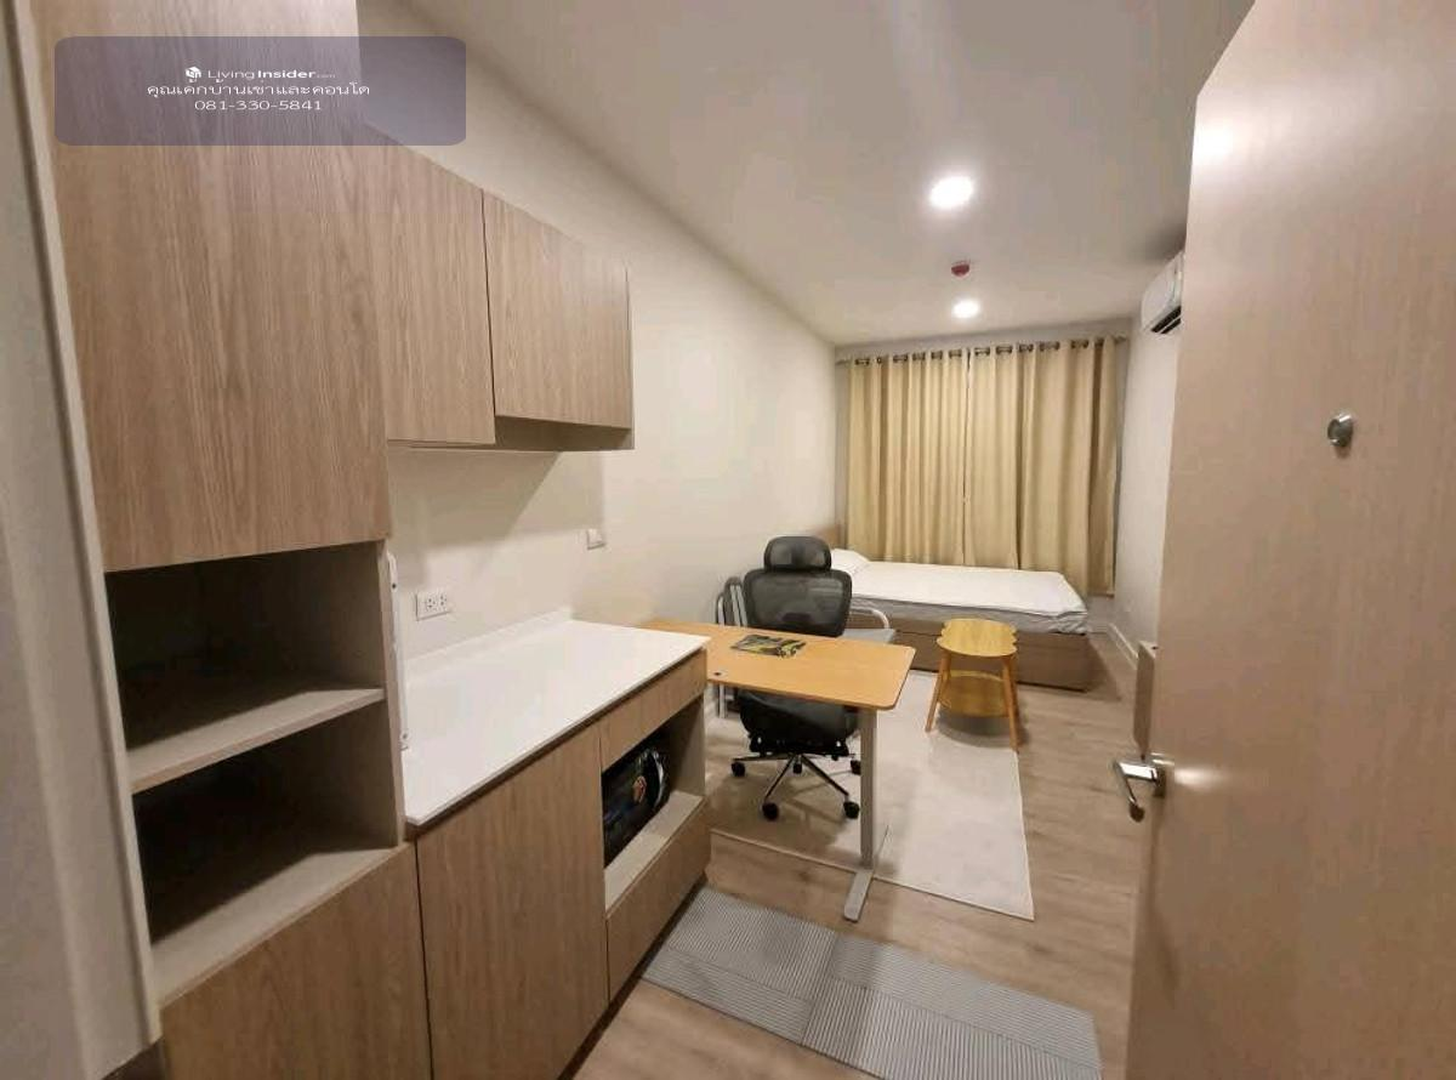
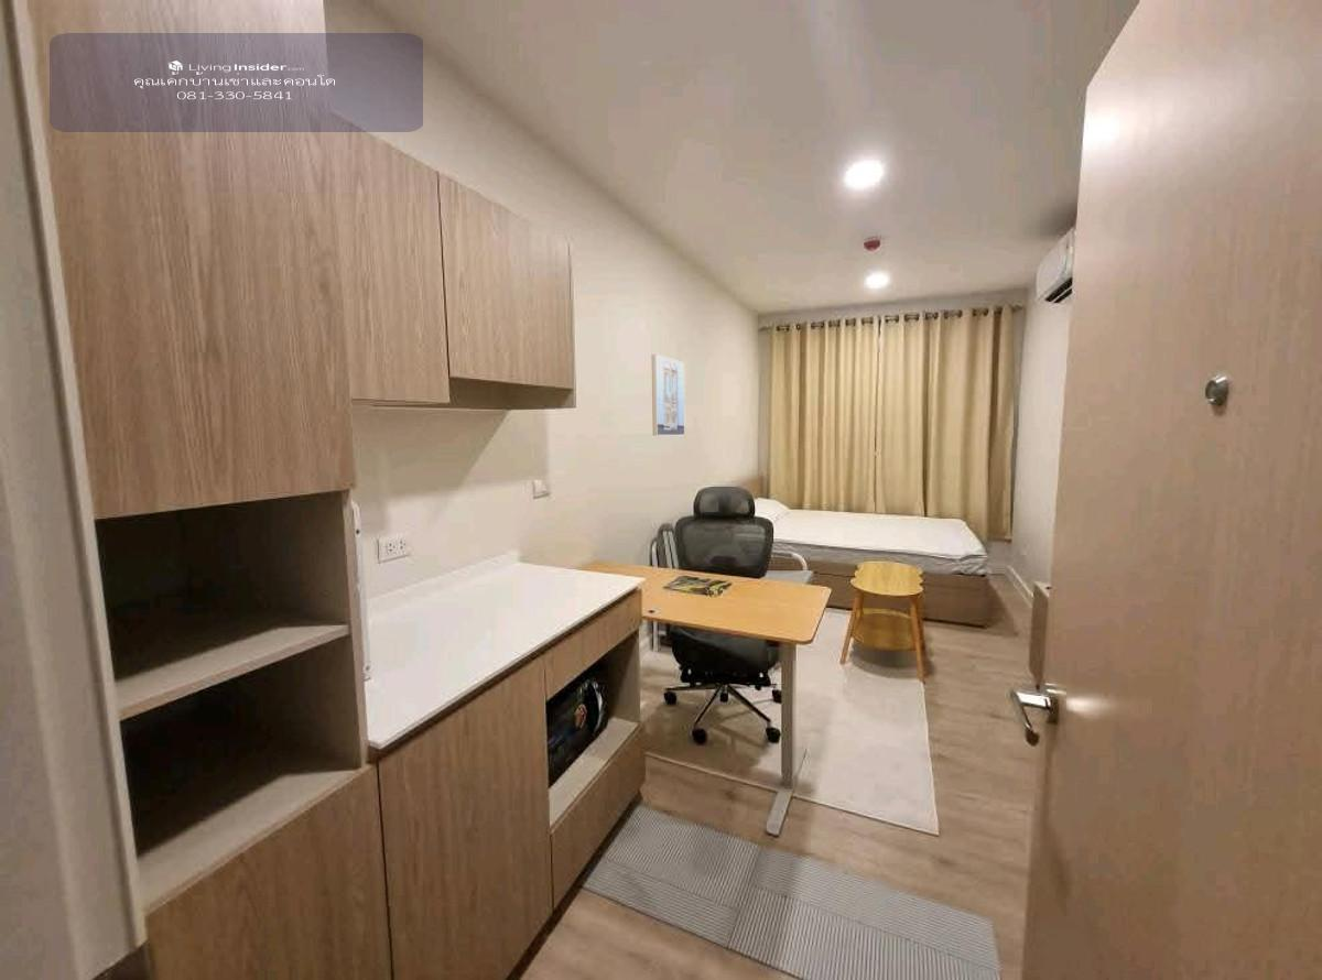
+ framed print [651,353,685,437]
